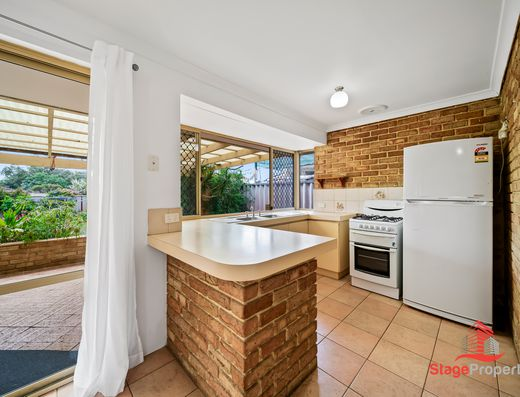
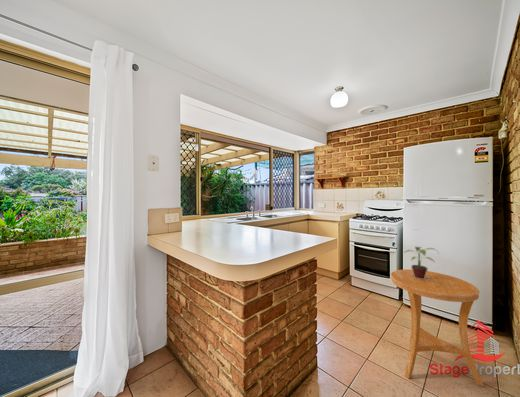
+ side table [390,268,484,387]
+ potted plant [402,246,440,279]
